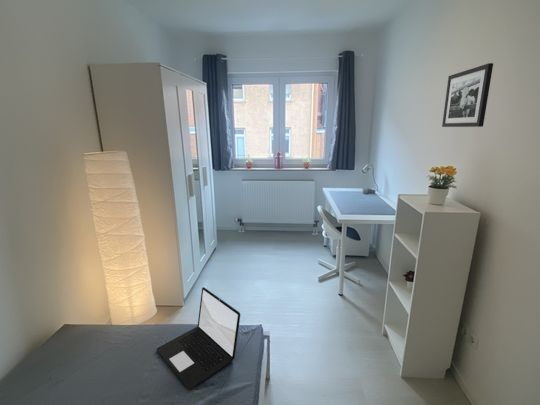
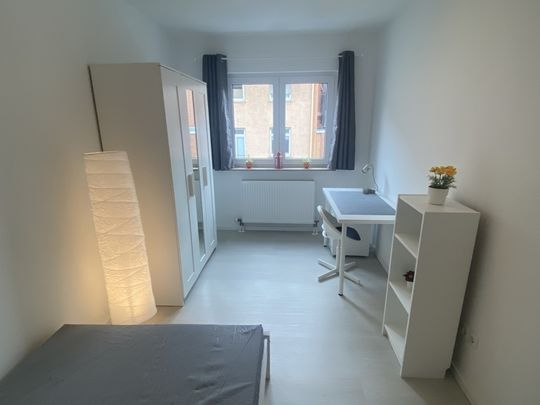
- laptop [156,286,241,390]
- picture frame [441,62,494,128]
